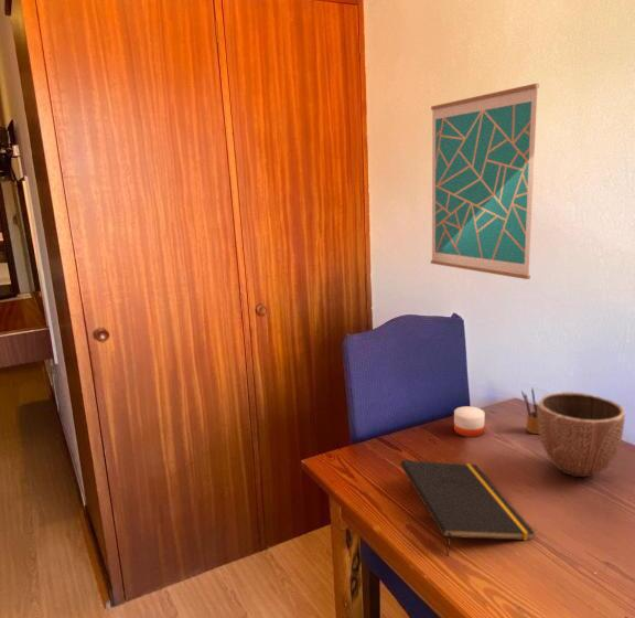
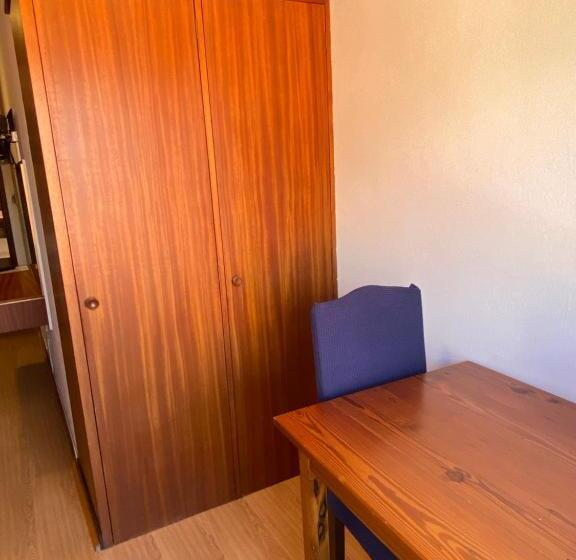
- notepad [400,459,537,557]
- pencil box [520,387,539,435]
- candle [453,401,486,438]
- decorative bowl [537,391,626,479]
- wall art [430,83,540,280]
